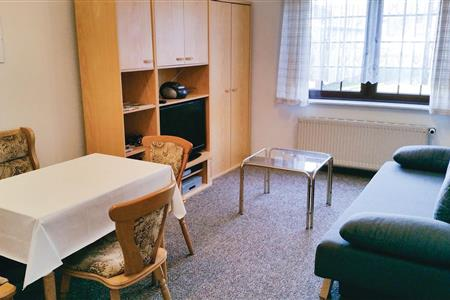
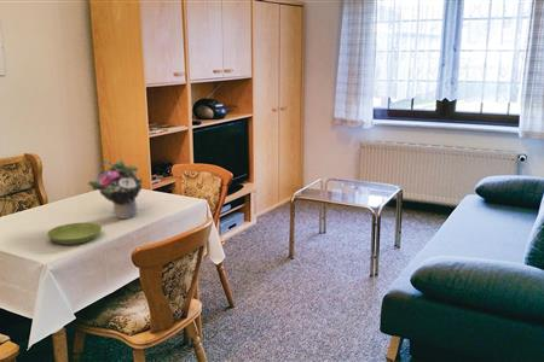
+ saucer [46,222,103,245]
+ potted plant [87,158,144,220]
